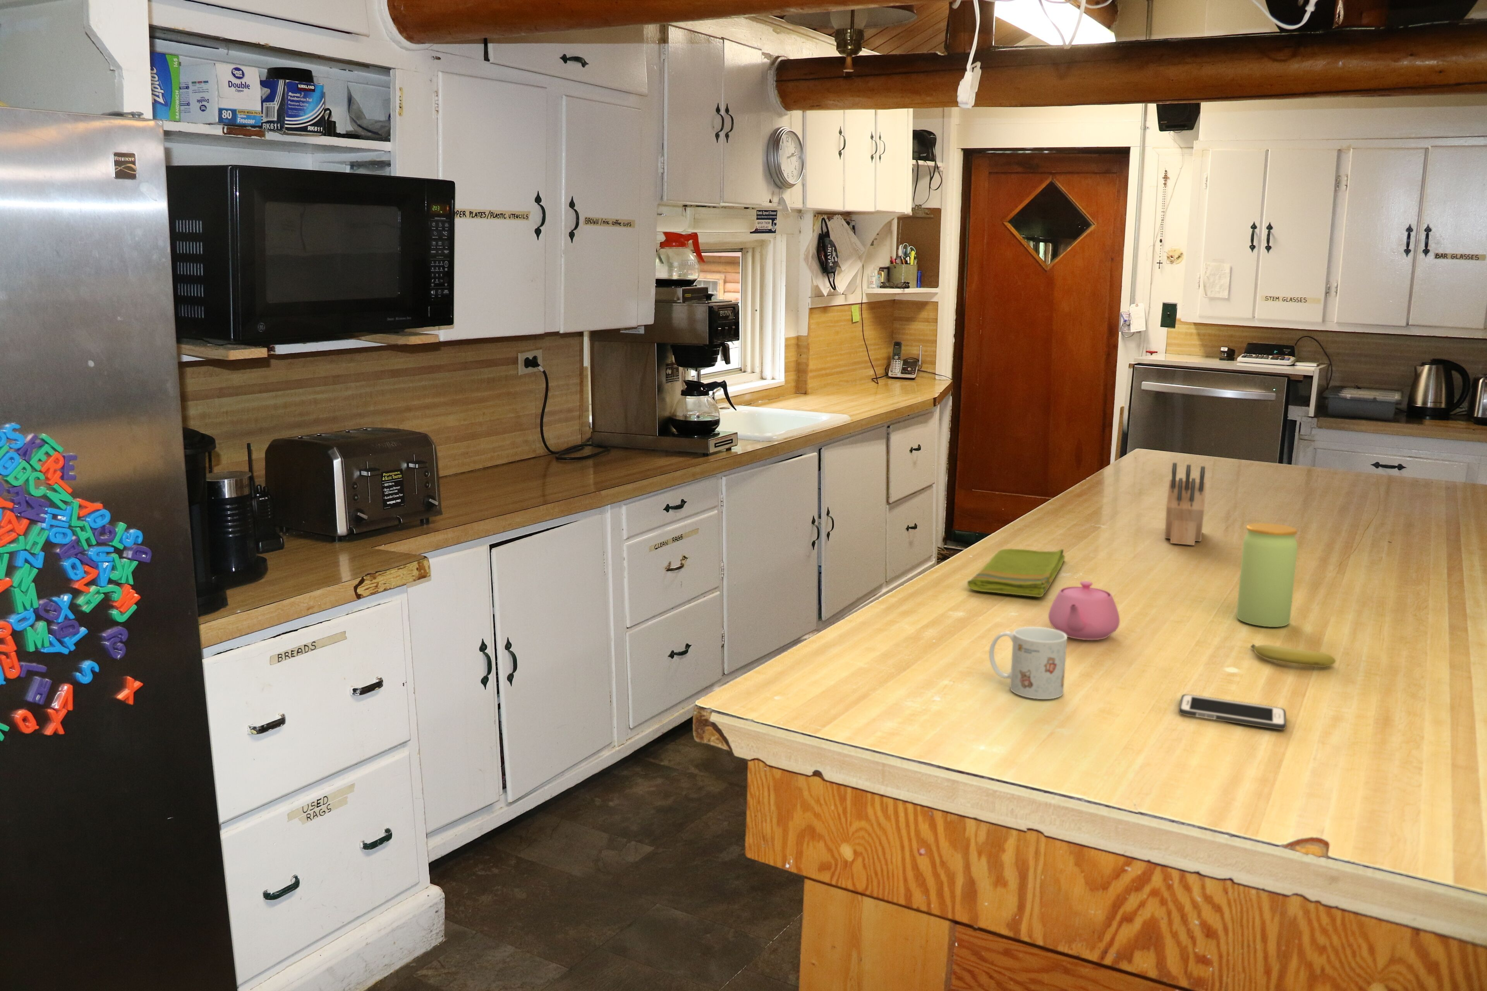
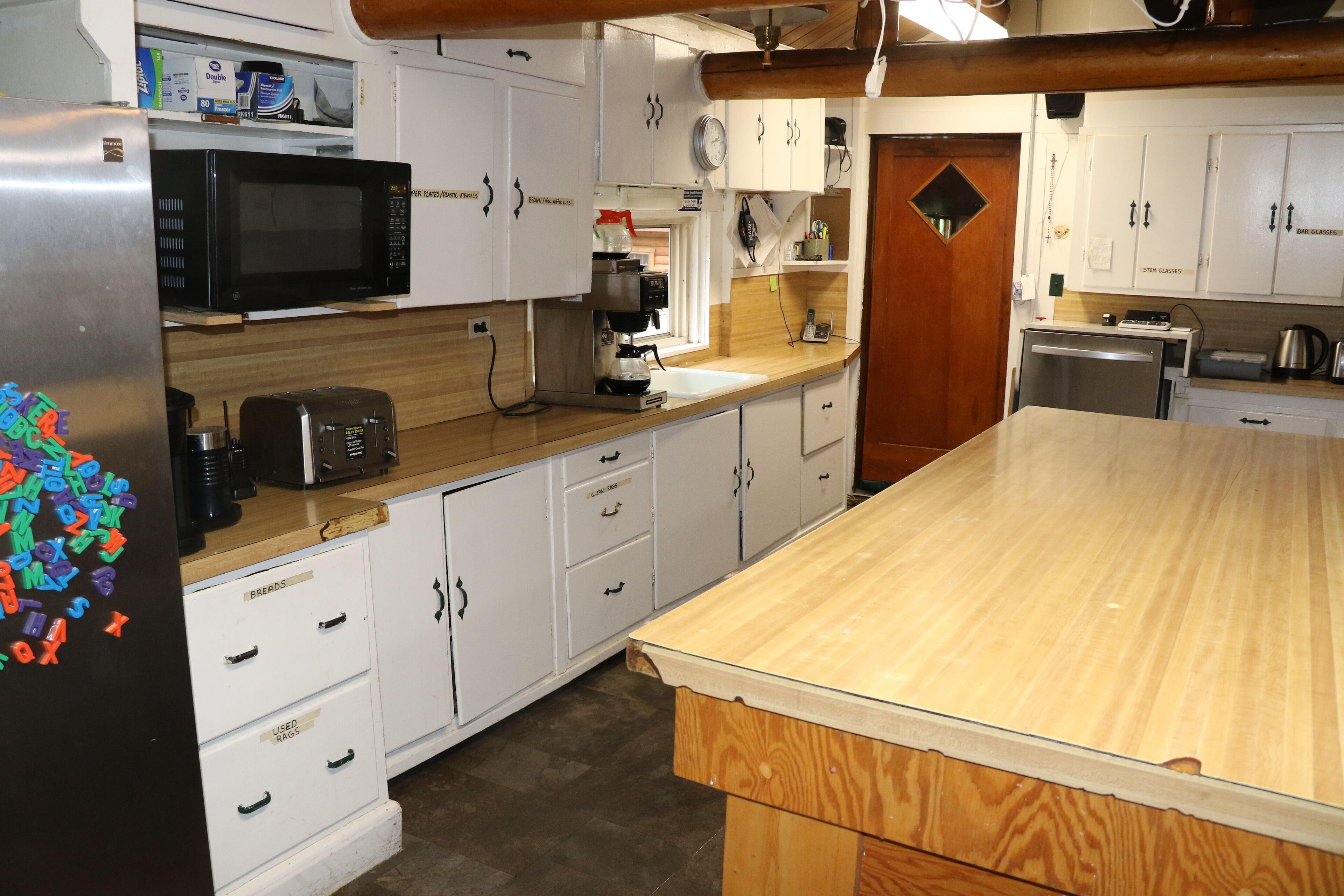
- cell phone [1178,693,1287,730]
- knife block [1164,462,1207,545]
- fruit [1250,644,1337,667]
- mug [989,626,1068,699]
- teapot [1048,581,1121,640]
- jar [1236,522,1298,627]
- dish towel [967,549,1065,597]
